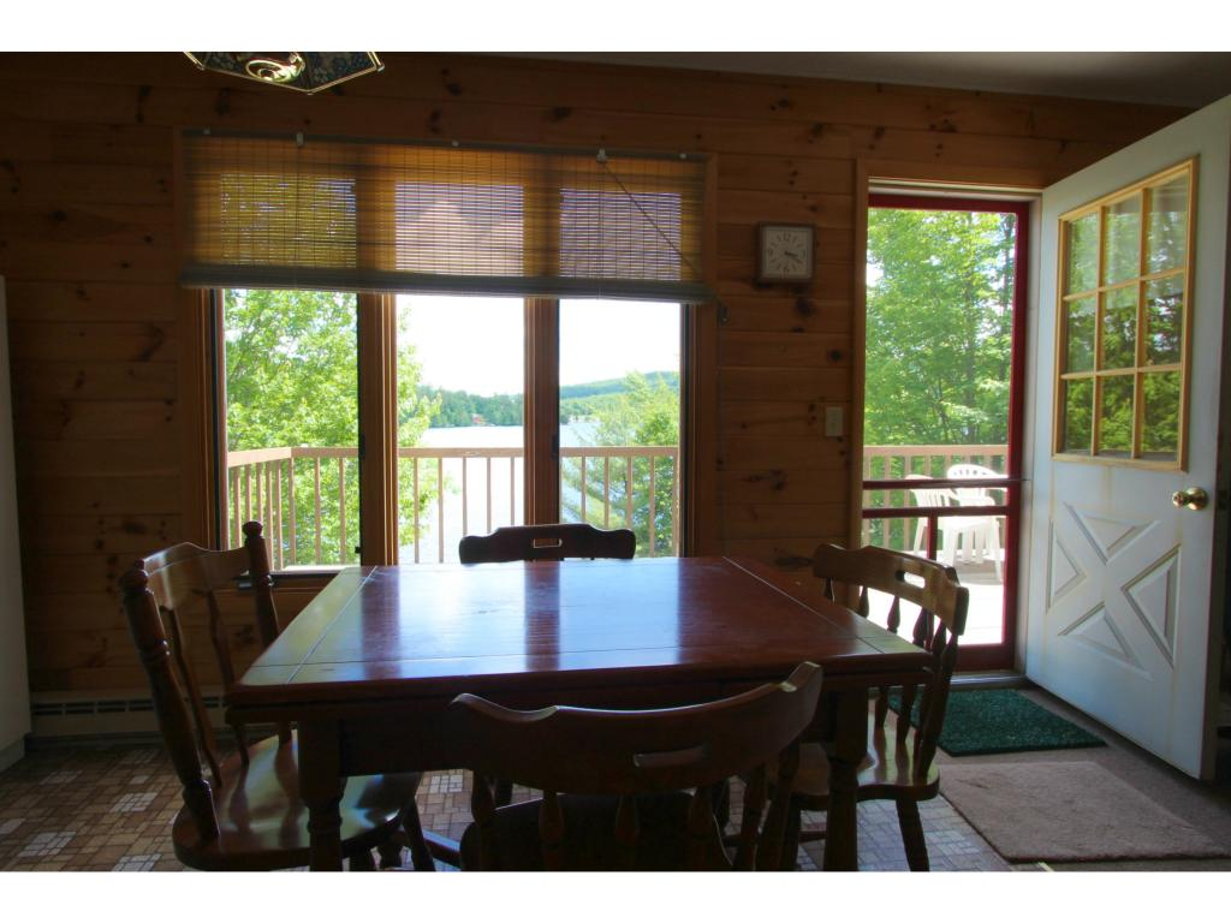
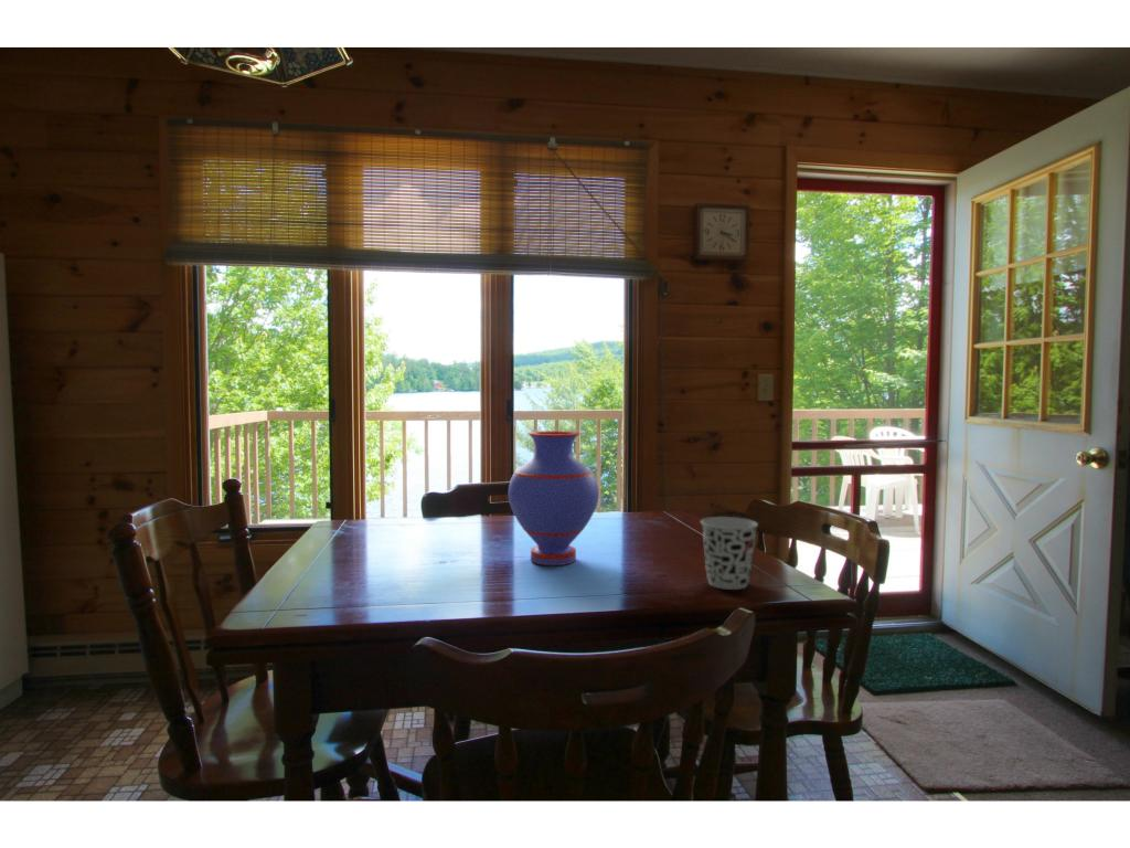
+ cup [700,516,759,591]
+ vase [507,430,600,566]
